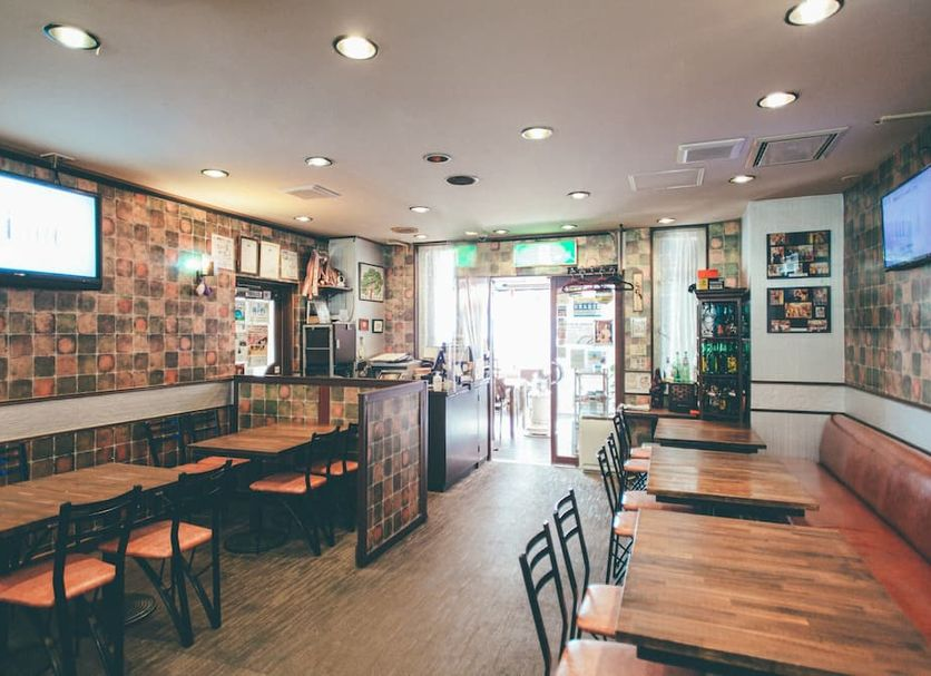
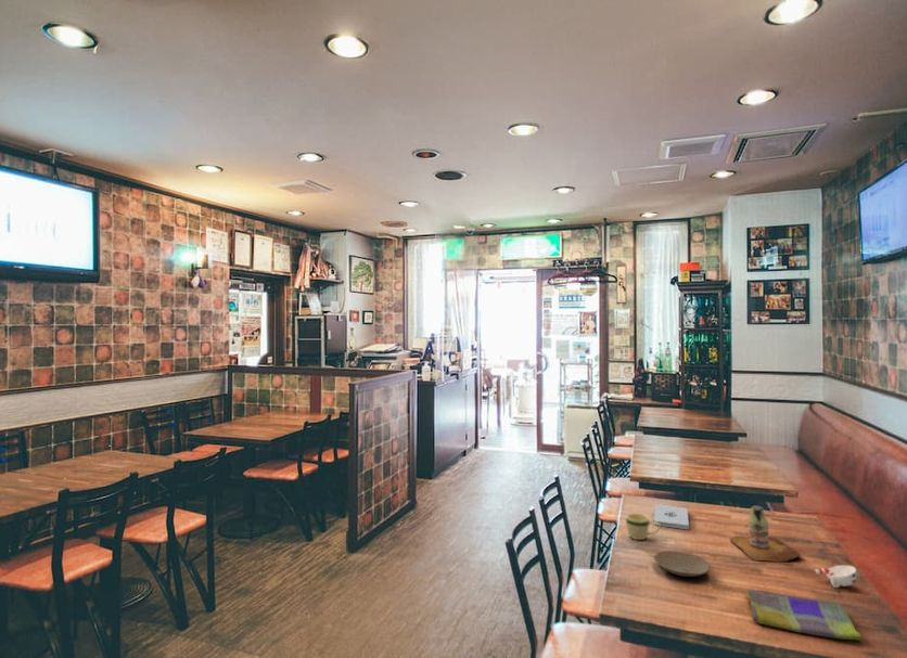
+ plate [653,550,712,578]
+ mug [625,513,661,541]
+ cup [814,565,859,589]
+ bottle [729,504,802,563]
+ dish towel [744,588,863,641]
+ notepad [653,504,690,530]
